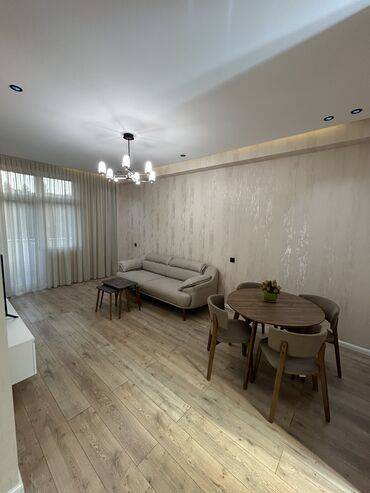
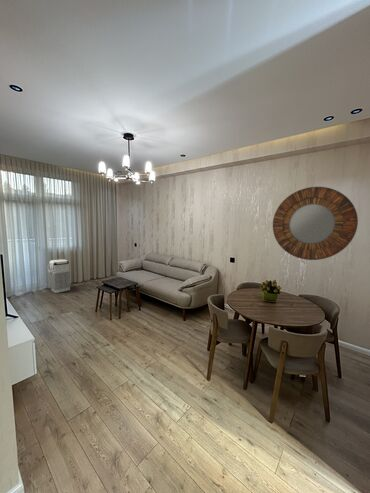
+ grenade [47,258,72,294]
+ home mirror [272,186,359,261]
